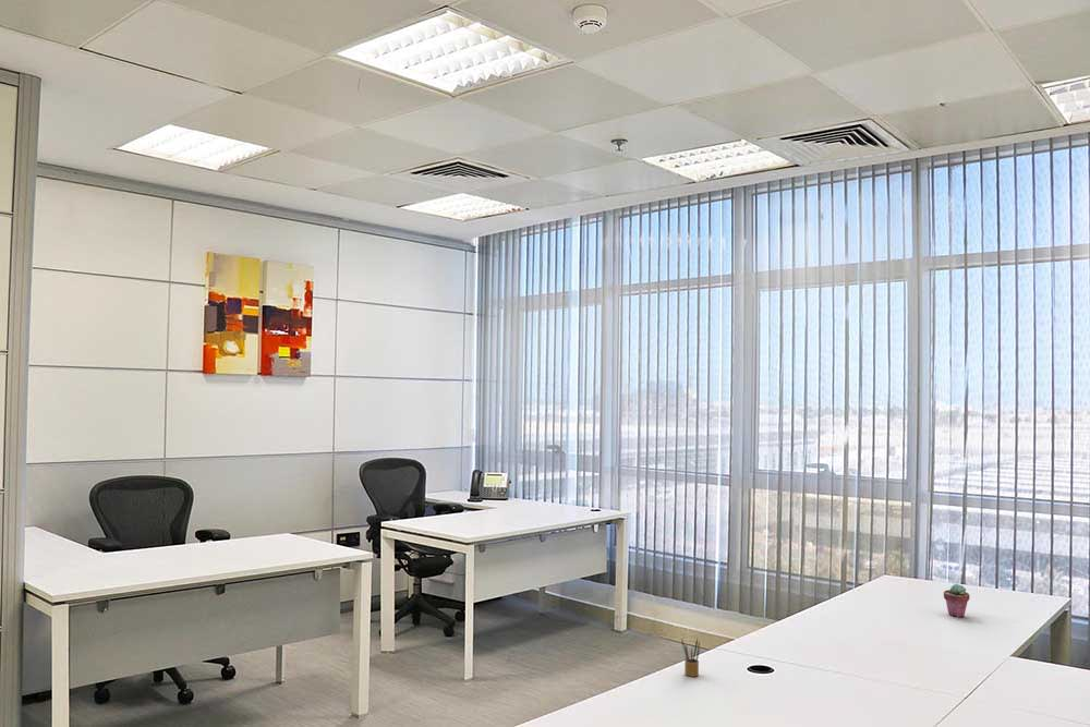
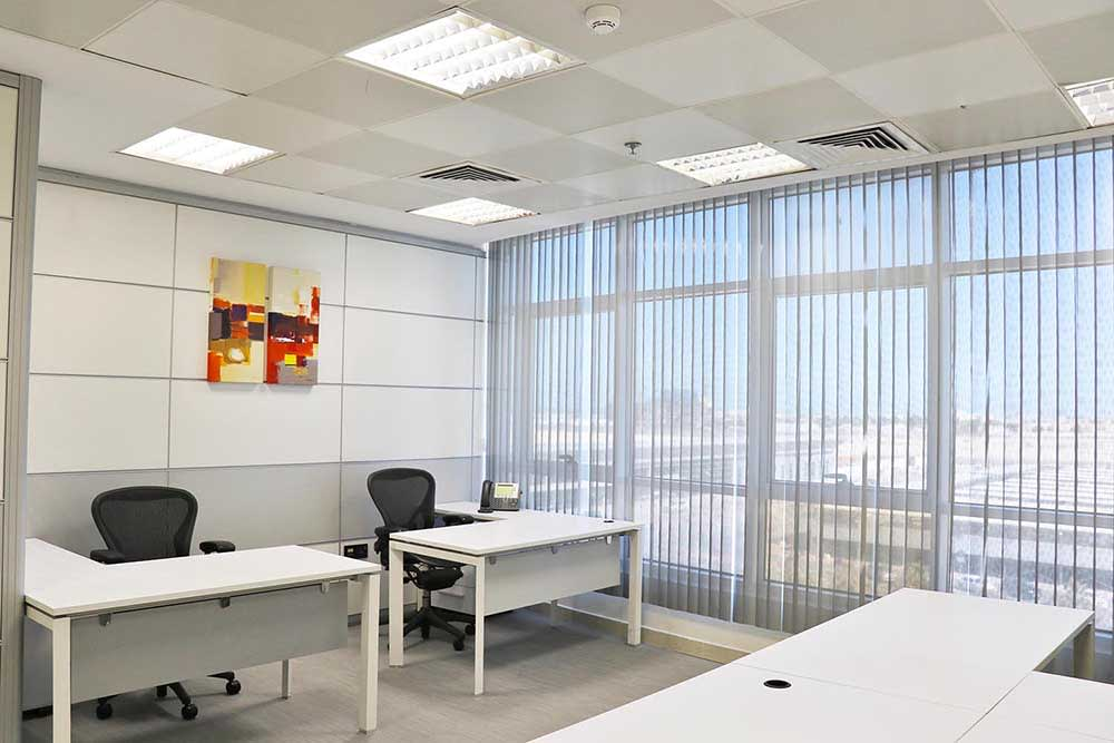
- potted succulent [943,583,970,618]
- pencil box [680,638,701,678]
